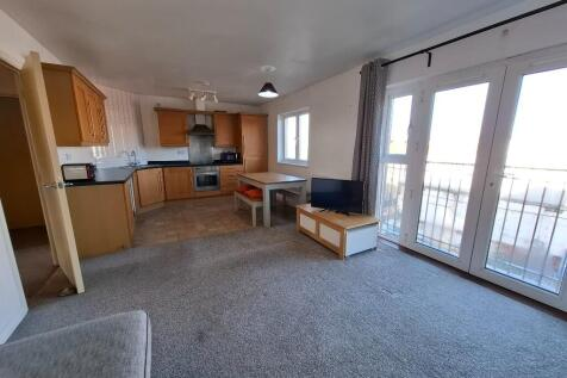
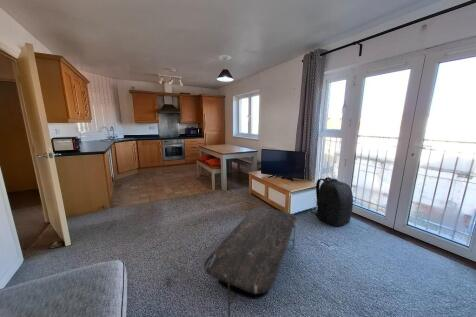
+ backpack [311,176,354,227]
+ coffee table [203,207,297,317]
